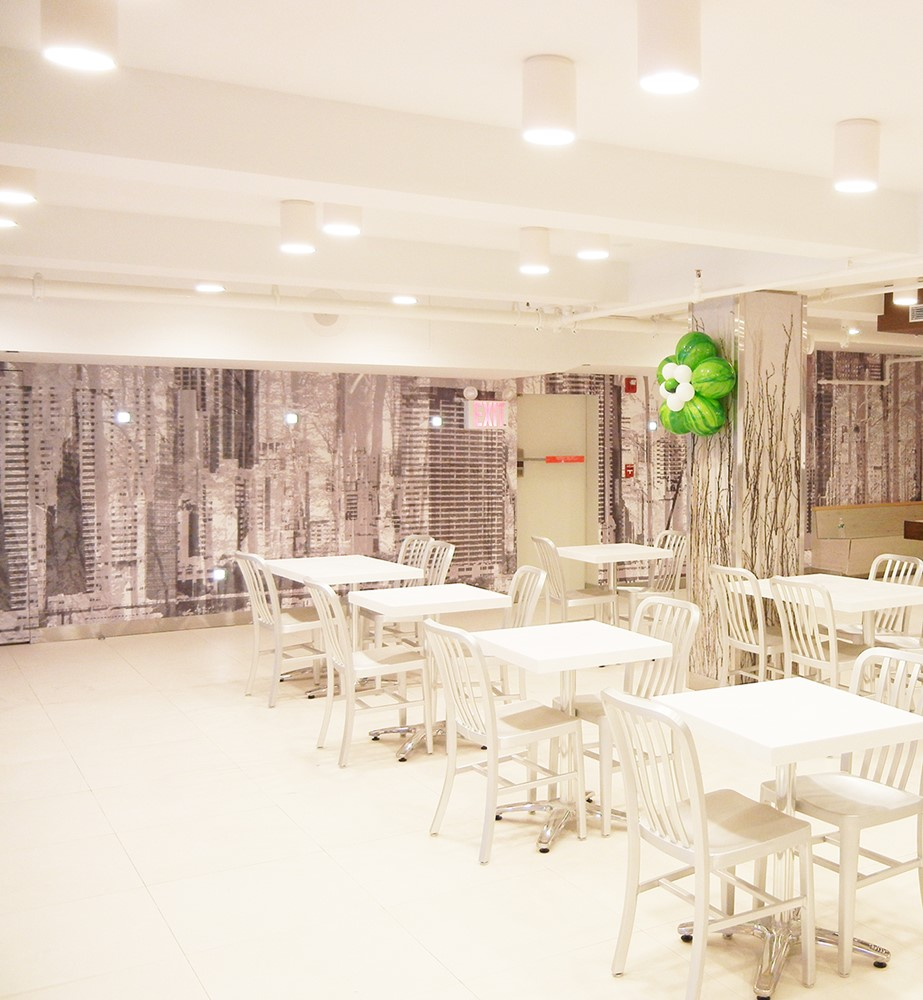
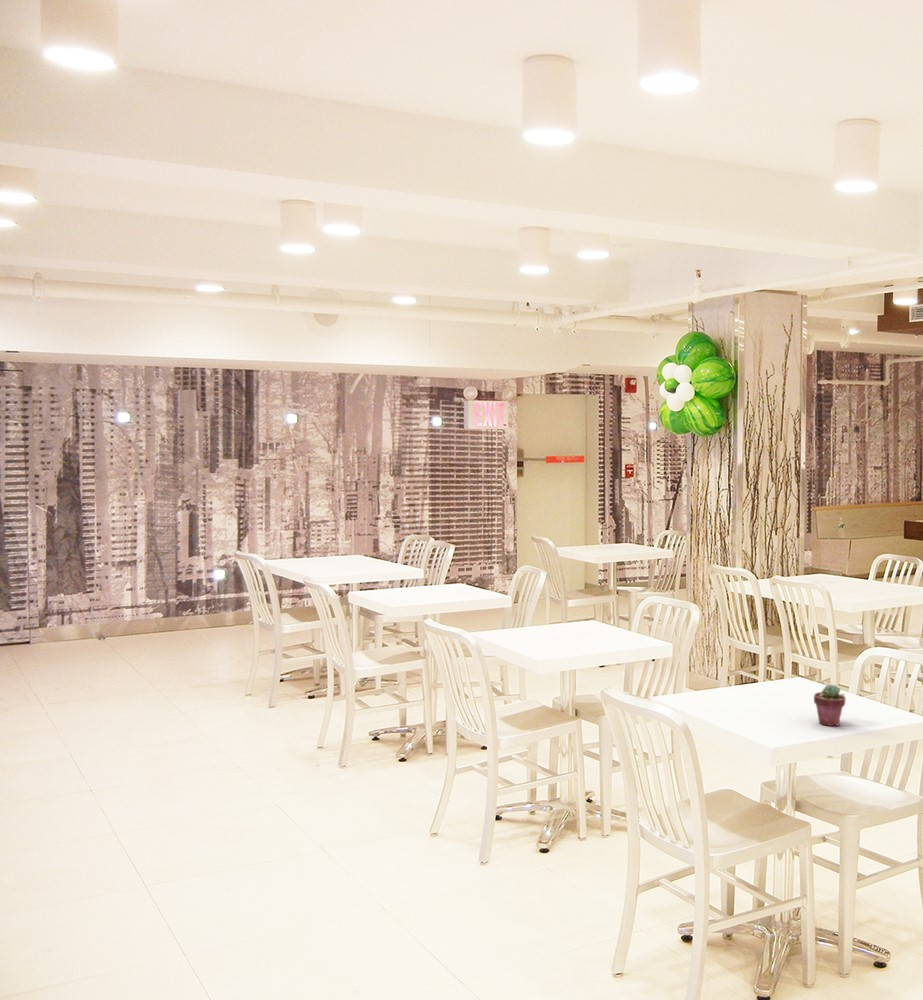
+ potted succulent [813,684,847,727]
